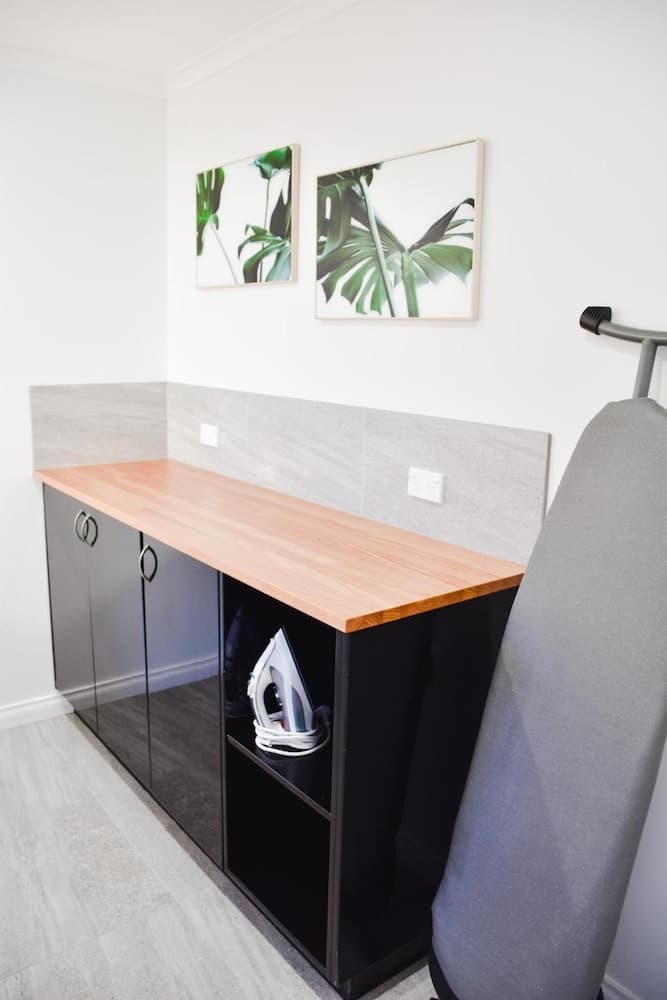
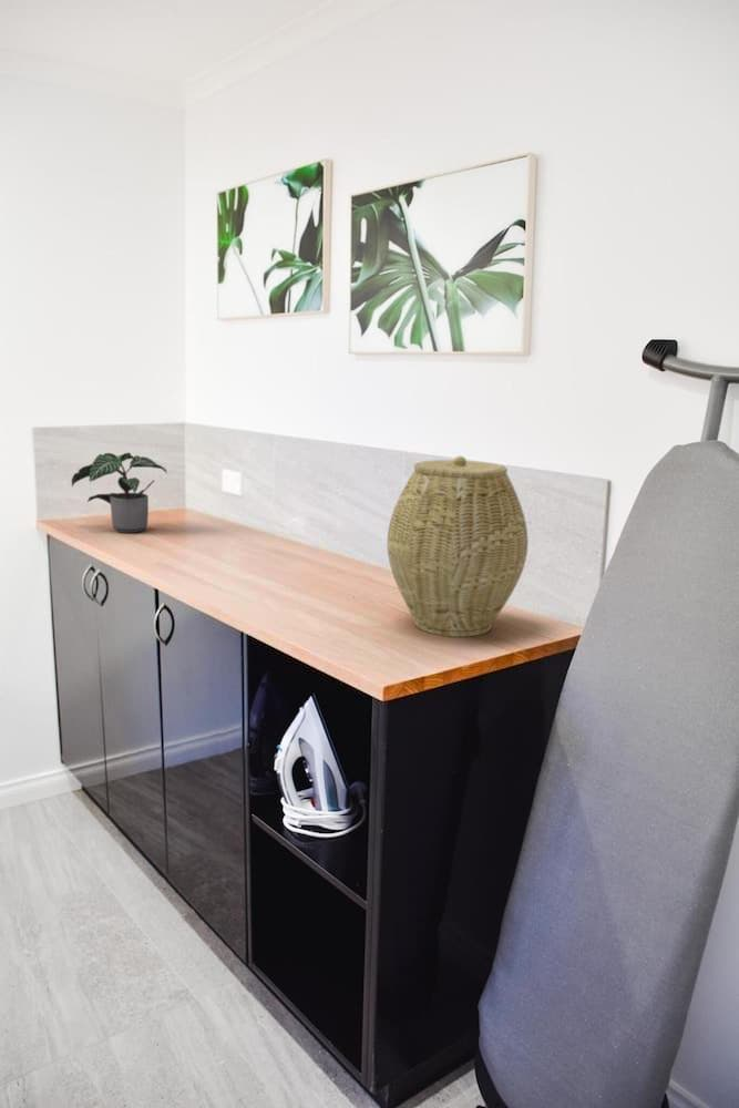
+ woven basket [386,455,530,638]
+ potted plant [71,451,168,534]
